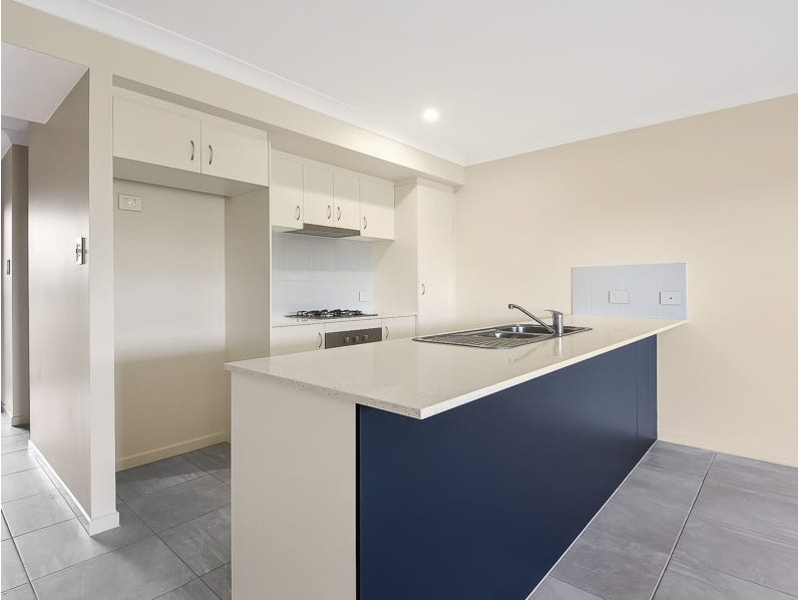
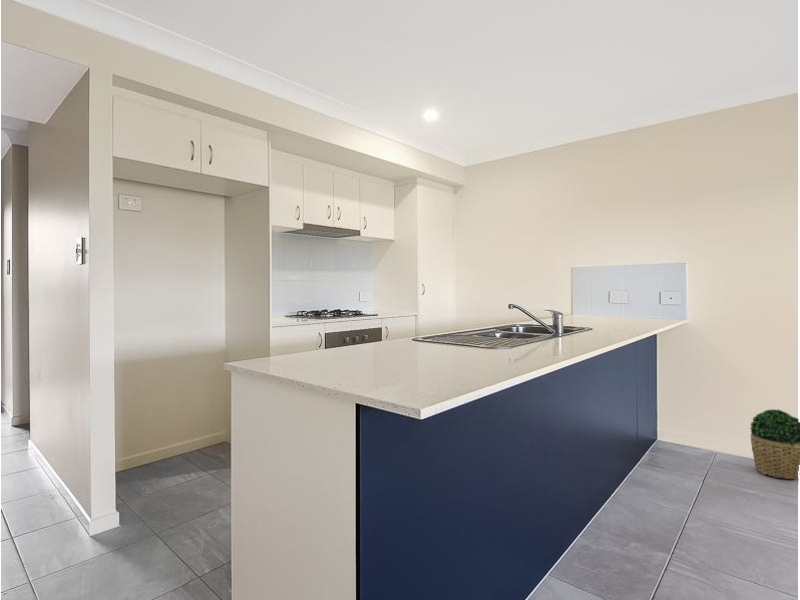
+ potted plant [749,408,800,480]
